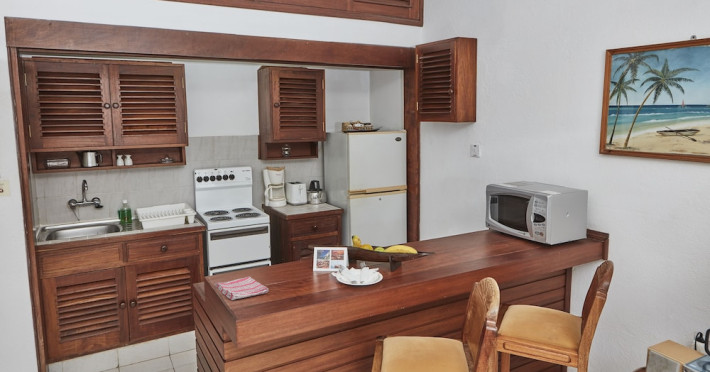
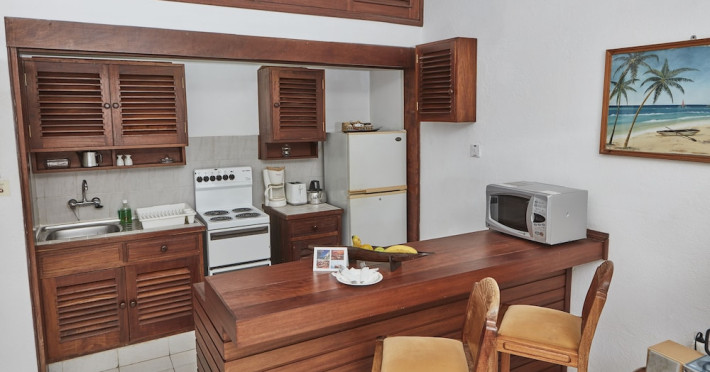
- dish towel [214,276,269,301]
